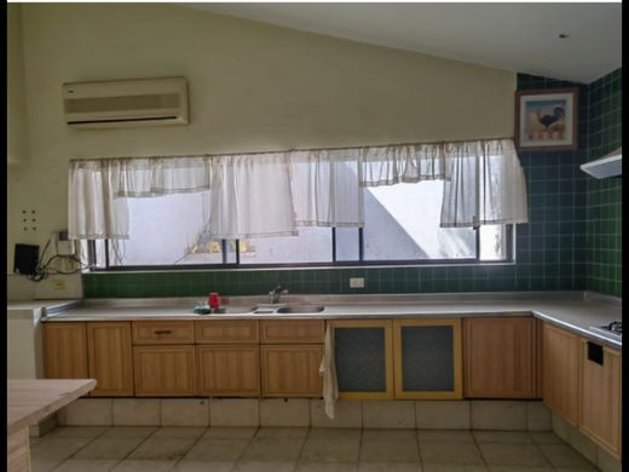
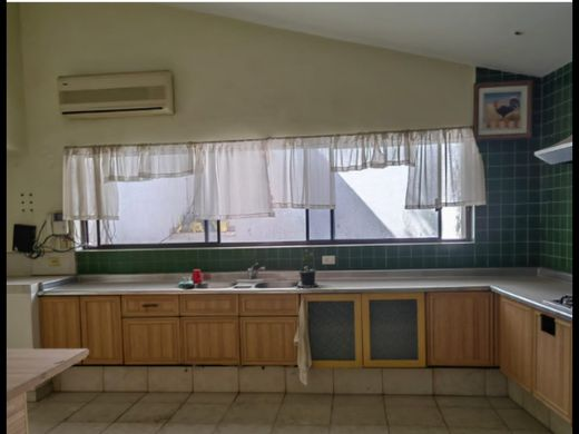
+ potted plant [295,249,318,289]
